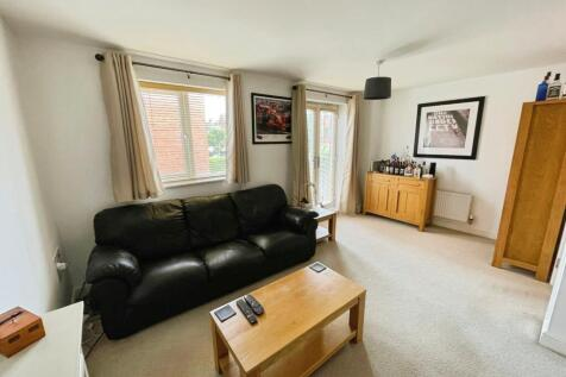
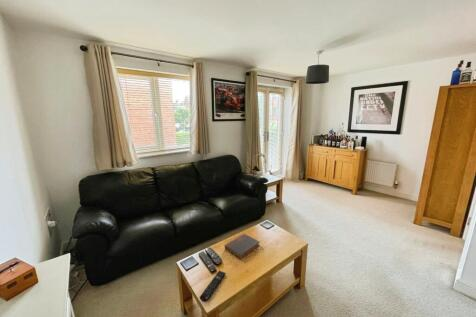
+ book [224,233,261,260]
+ remote control [199,270,227,303]
